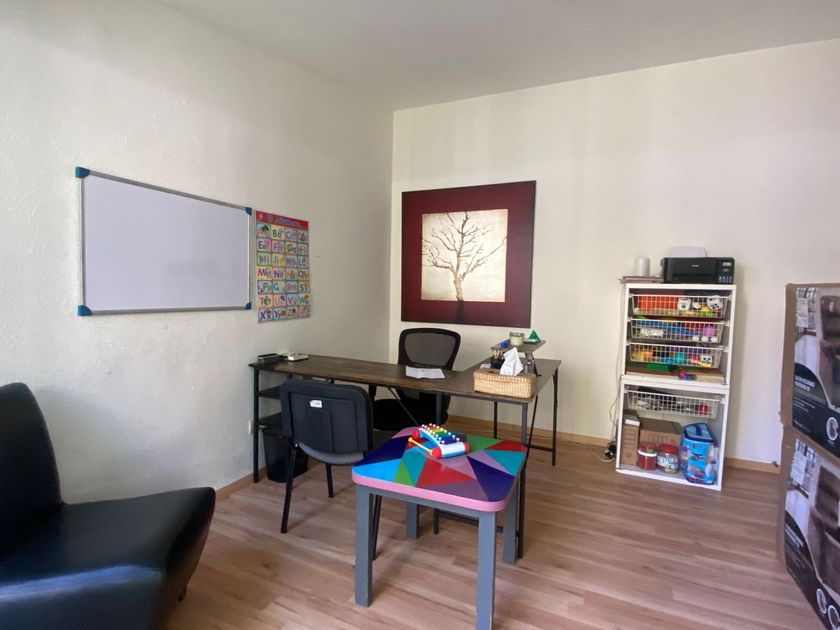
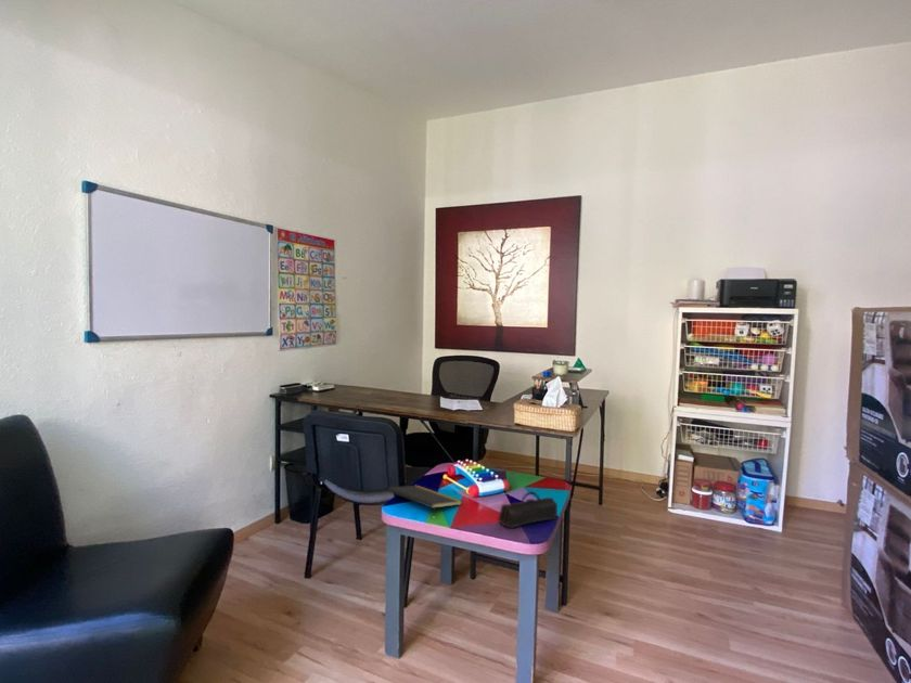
+ pencil case [498,490,559,529]
+ notepad [387,485,462,515]
